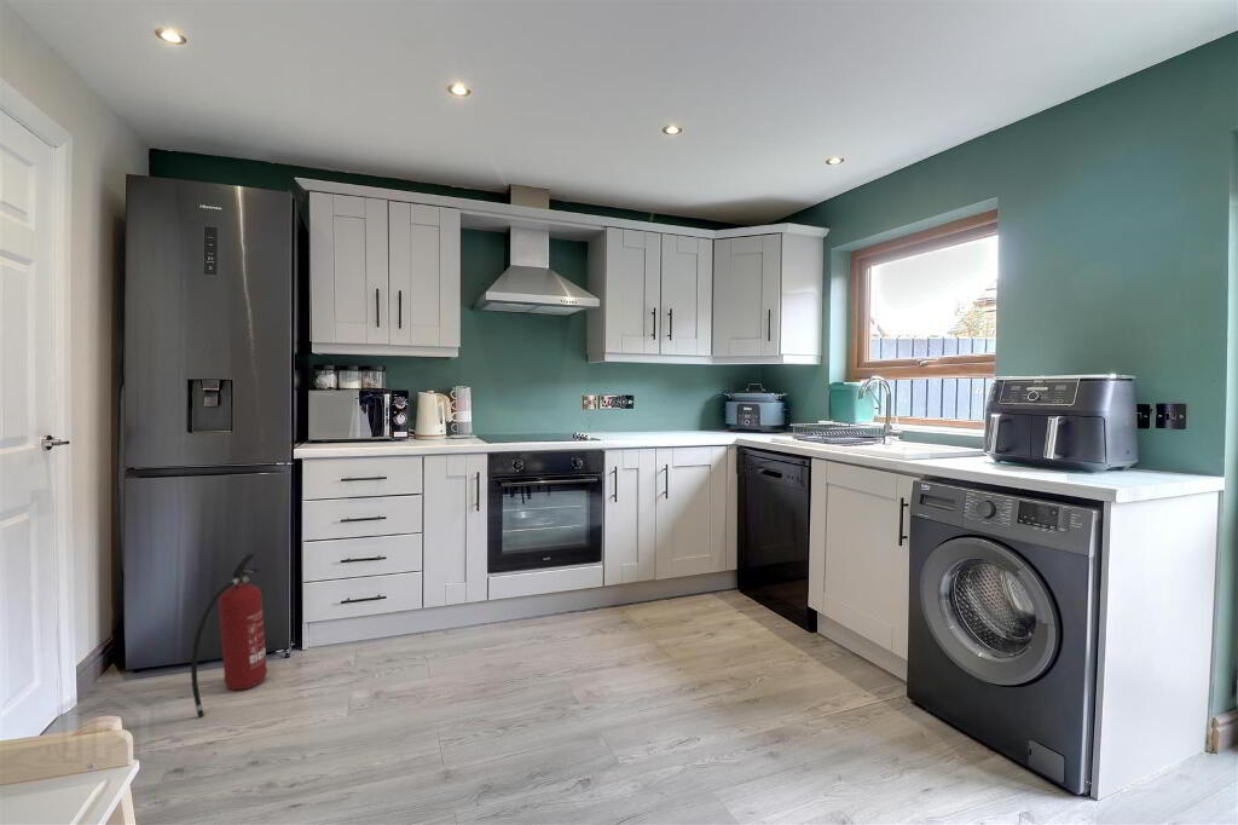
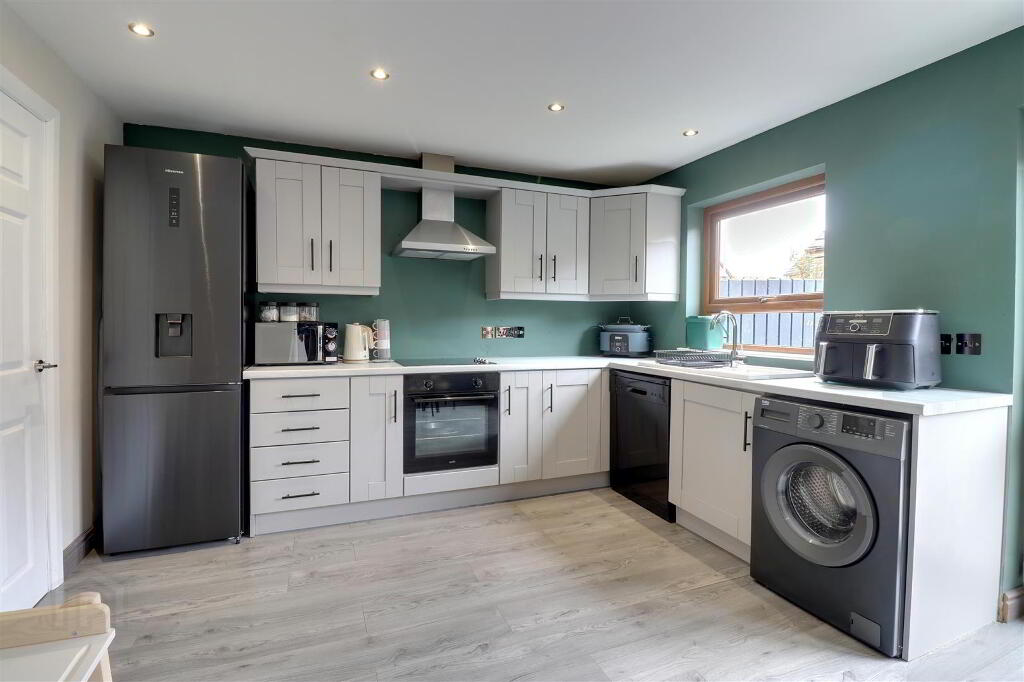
- fire extinguisher [190,553,268,719]
